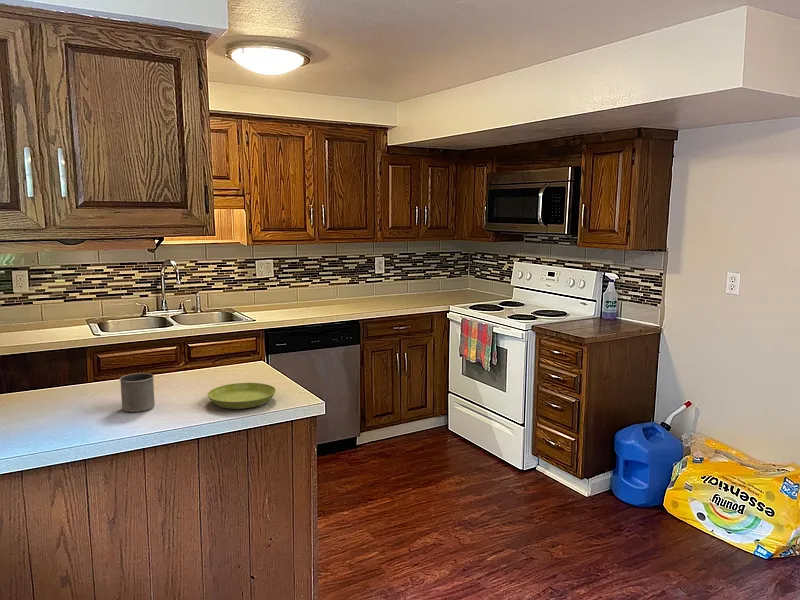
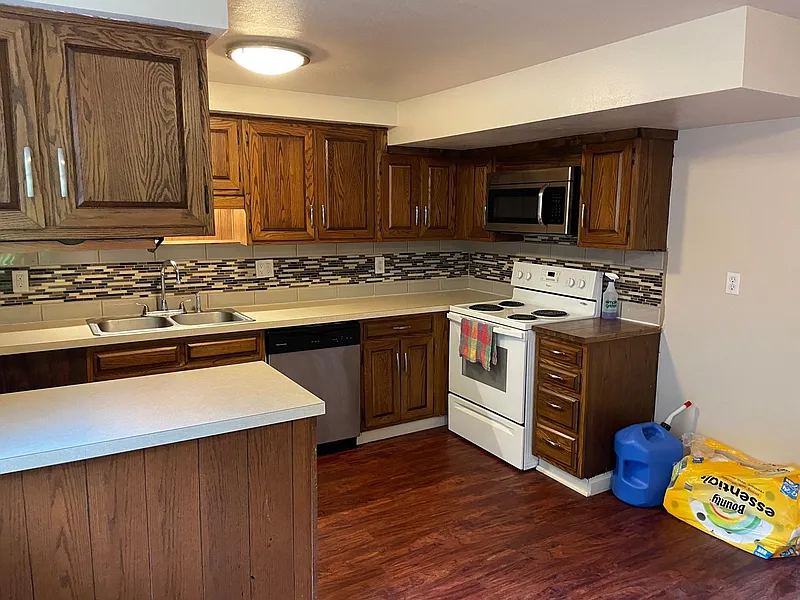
- mug [119,372,156,413]
- saucer [207,382,277,410]
